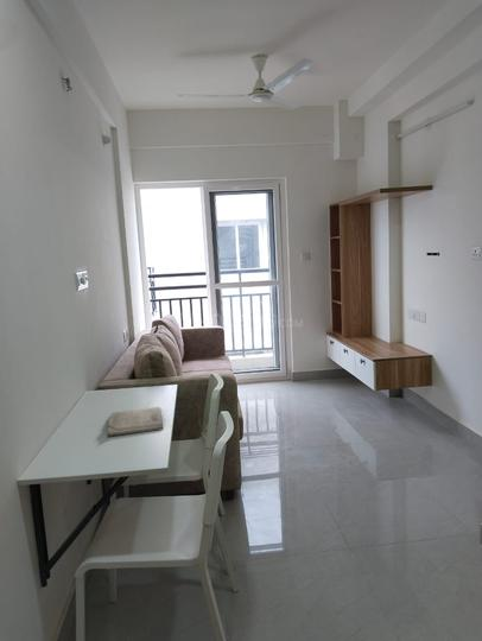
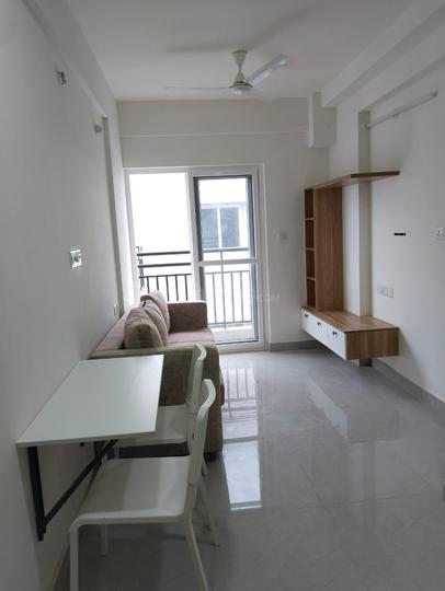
- diary [106,406,164,438]
